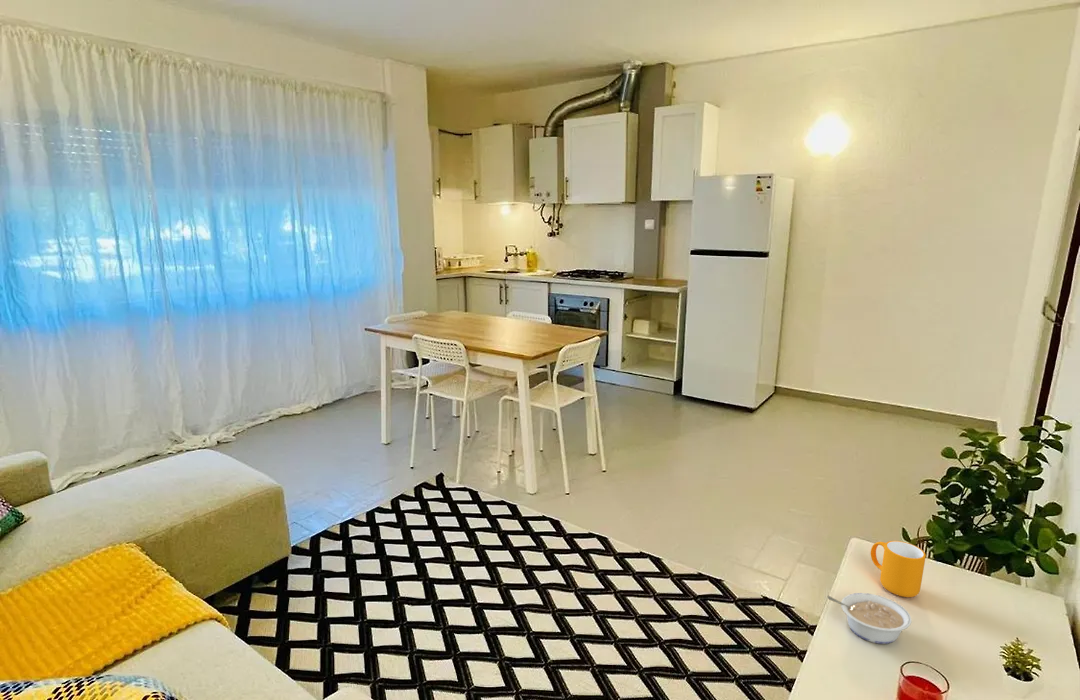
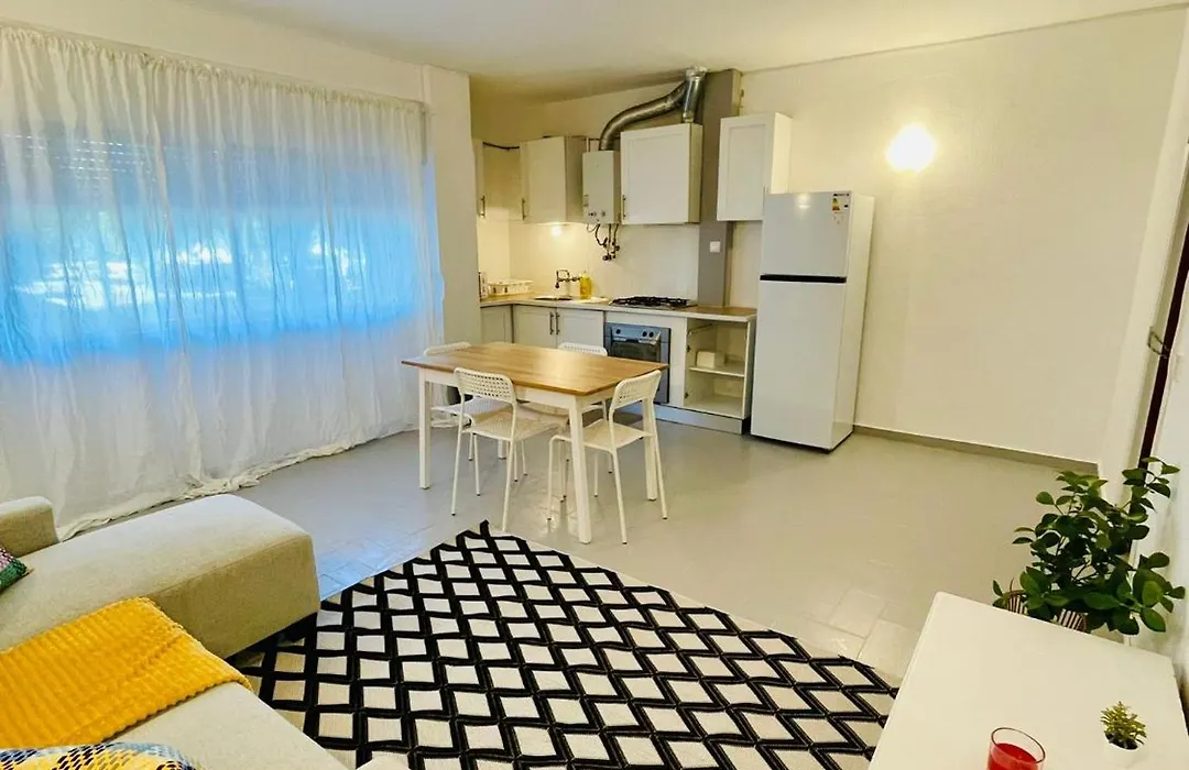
- mug [870,540,927,598]
- legume [827,592,913,645]
